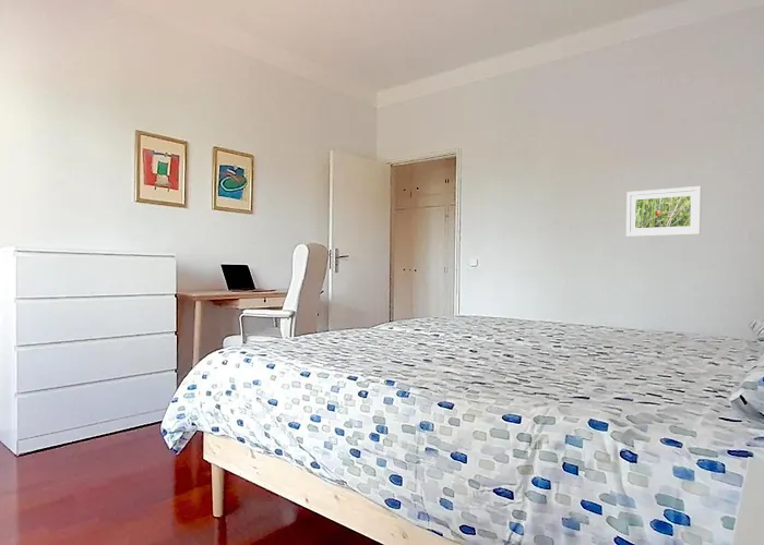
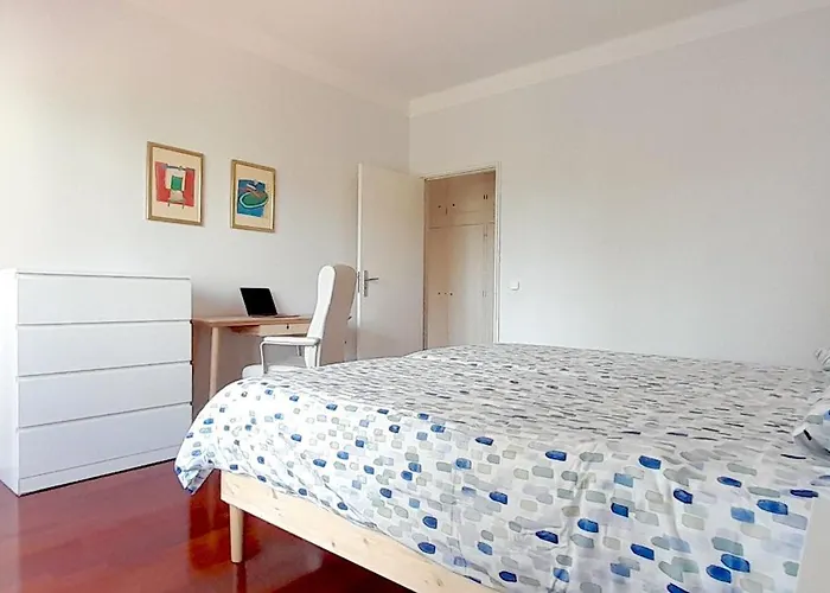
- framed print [625,185,703,238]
